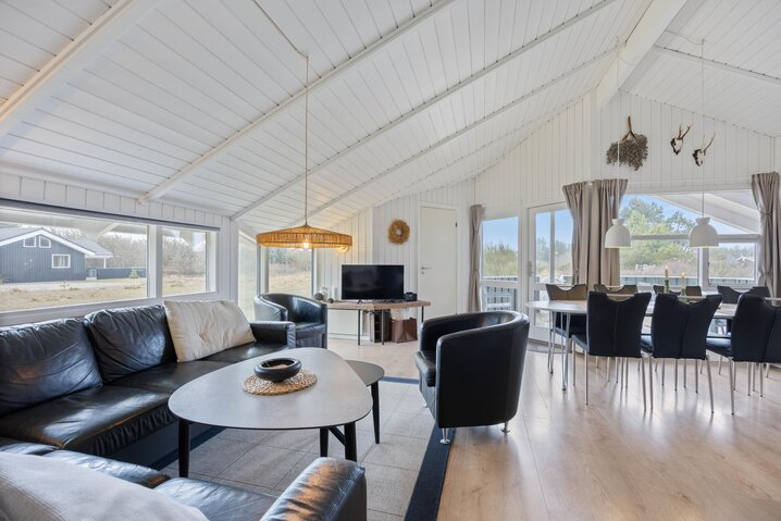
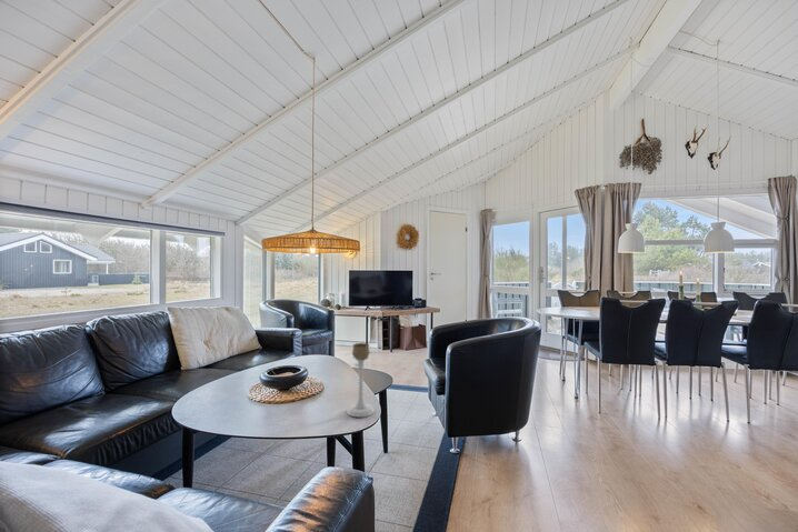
+ candle holder [346,342,376,419]
